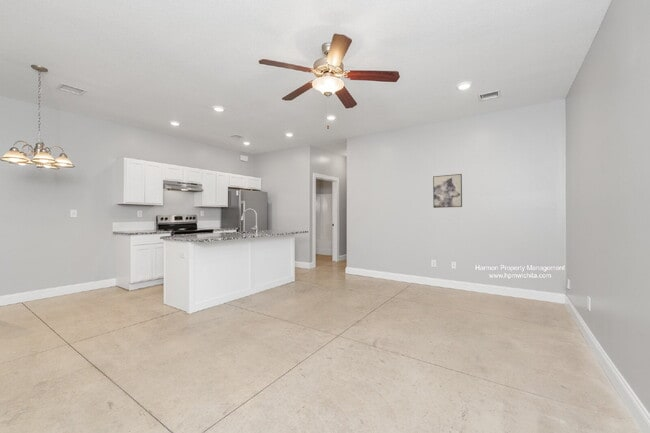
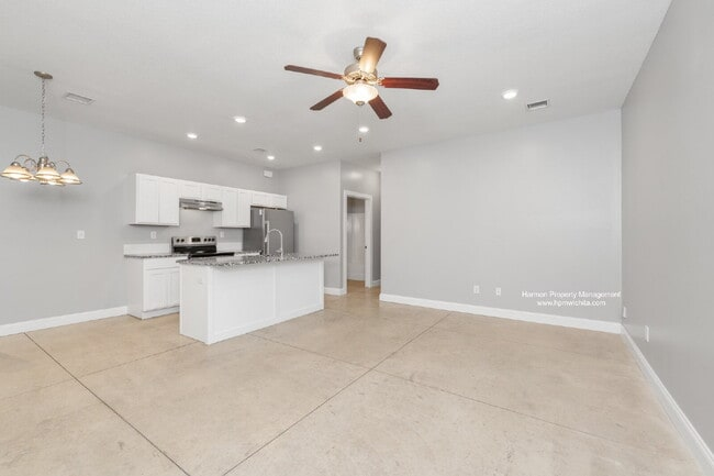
- wall art [432,173,463,209]
